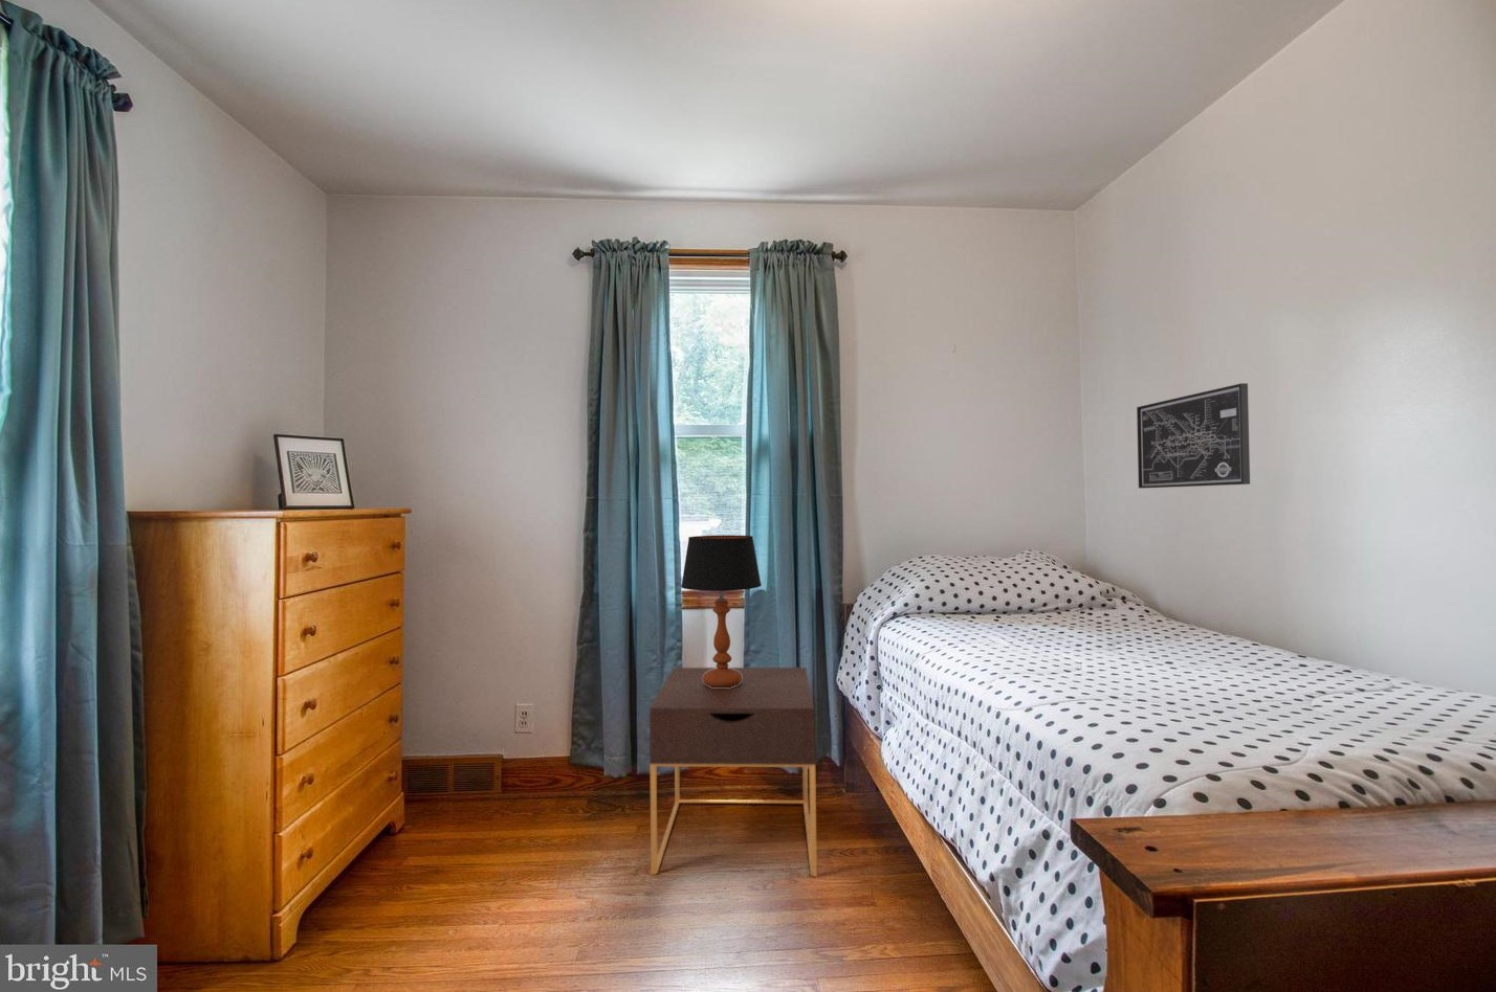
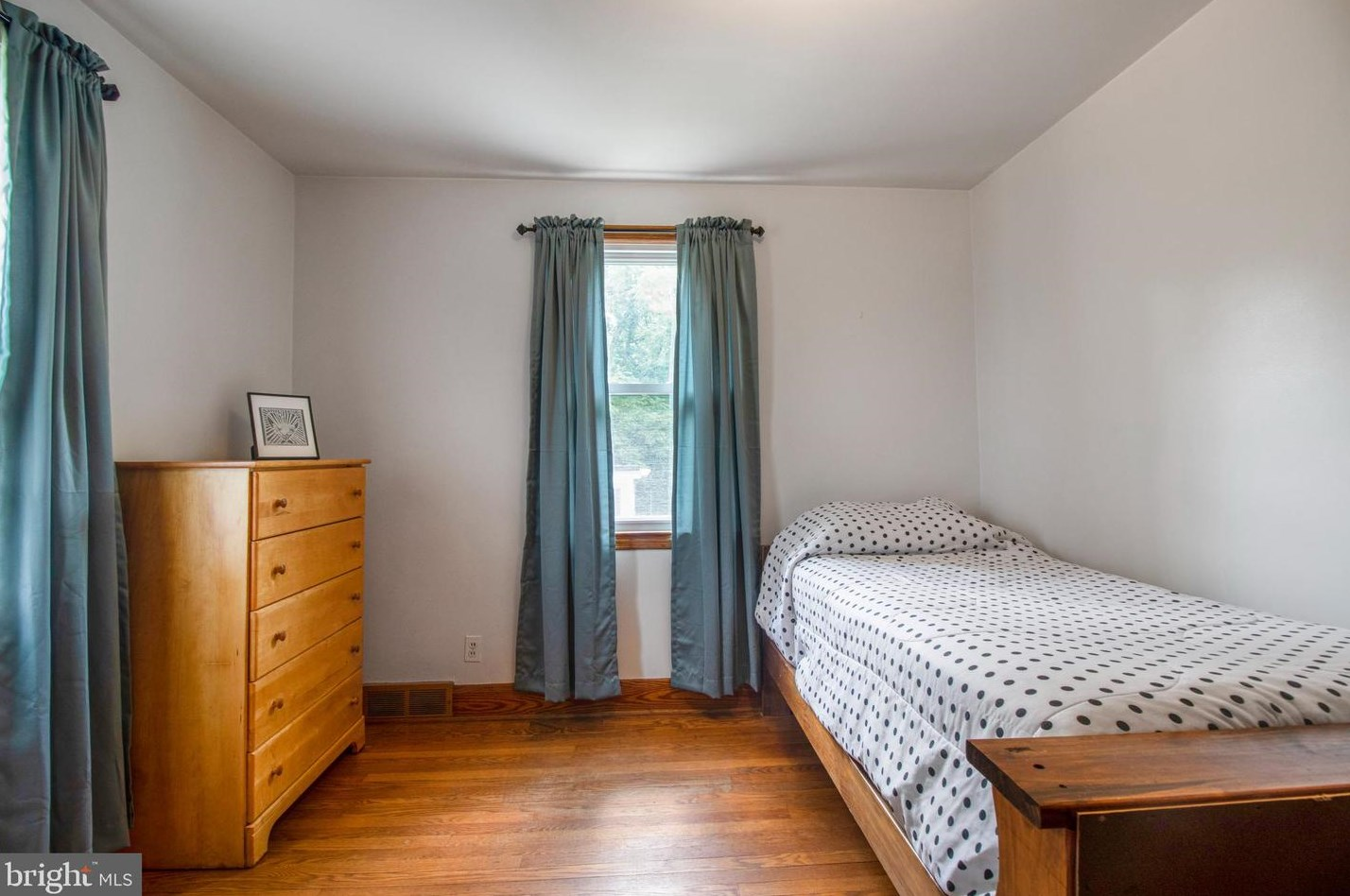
- wall art [1136,382,1251,488]
- table lamp [680,535,762,688]
- nightstand [648,666,818,879]
